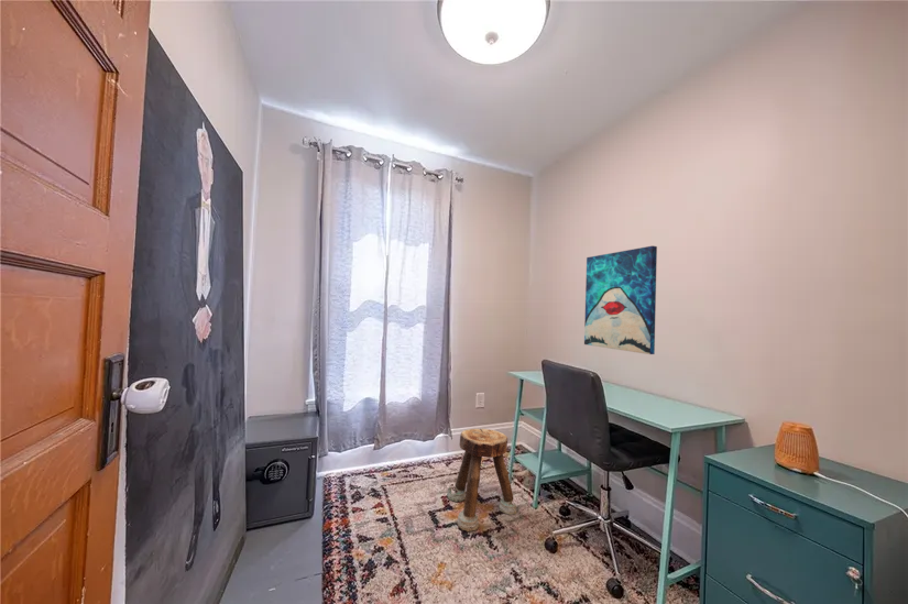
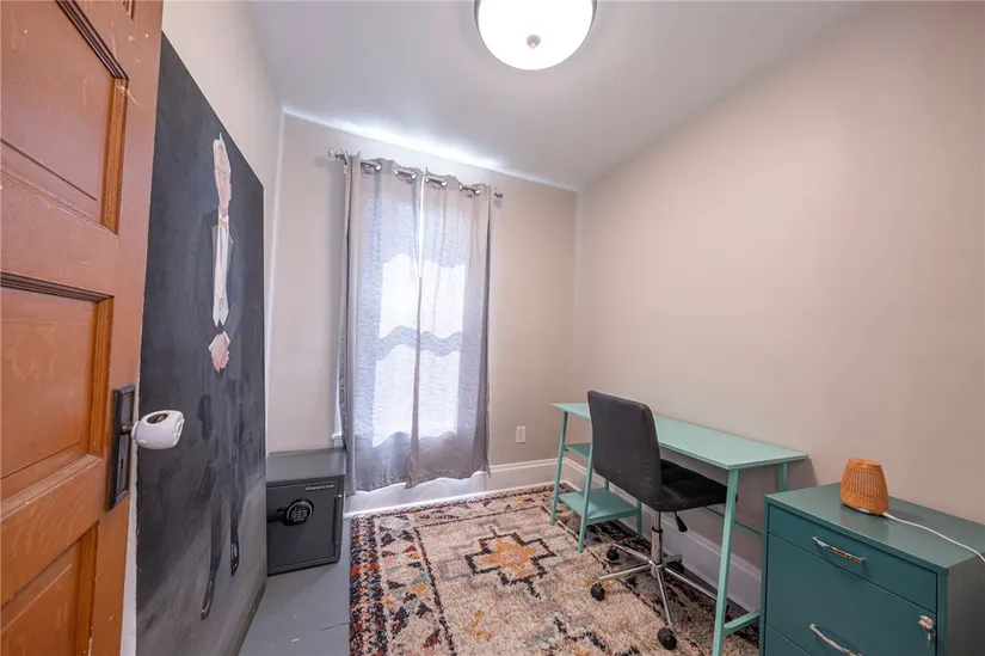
- wall art [583,245,658,355]
- stool [446,428,517,532]
